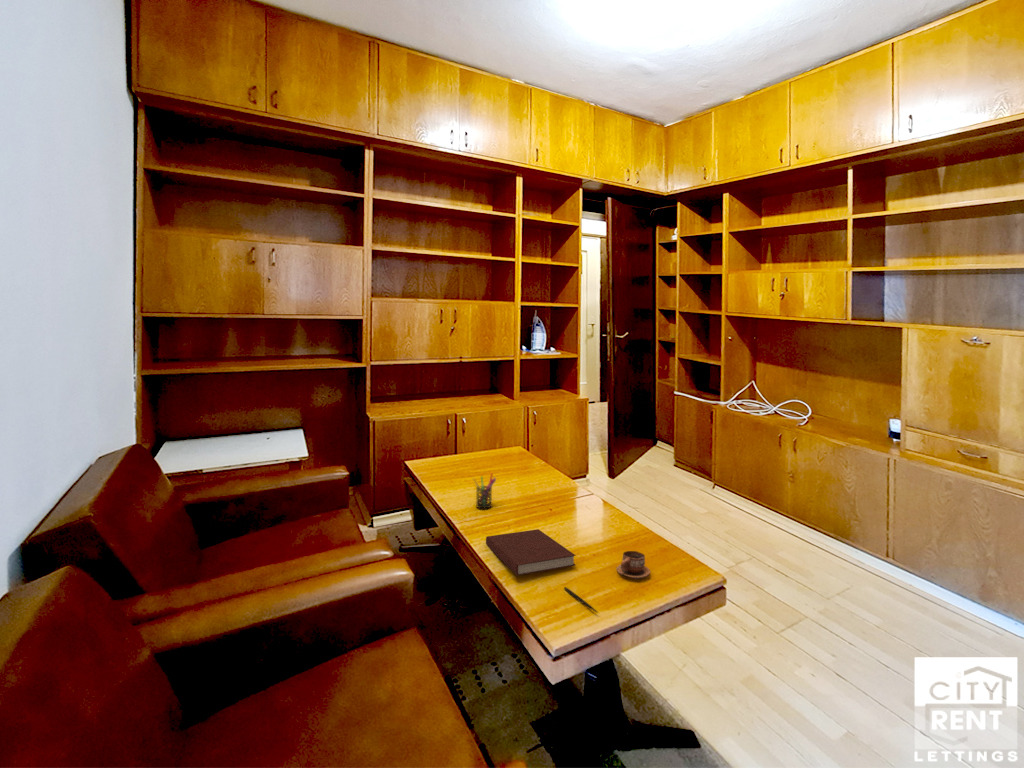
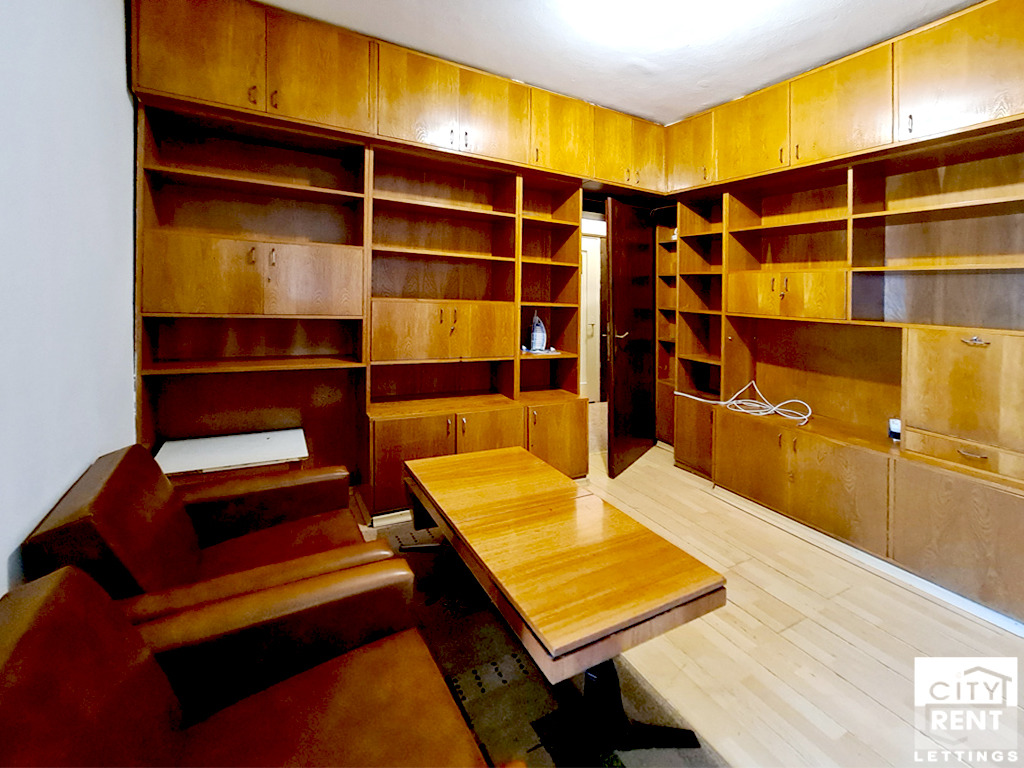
- cup [616,550,651,580]
- notebook [485,528,577,577]
- pen [563,586,599,614]
- pen holder [472,472,497,509]
